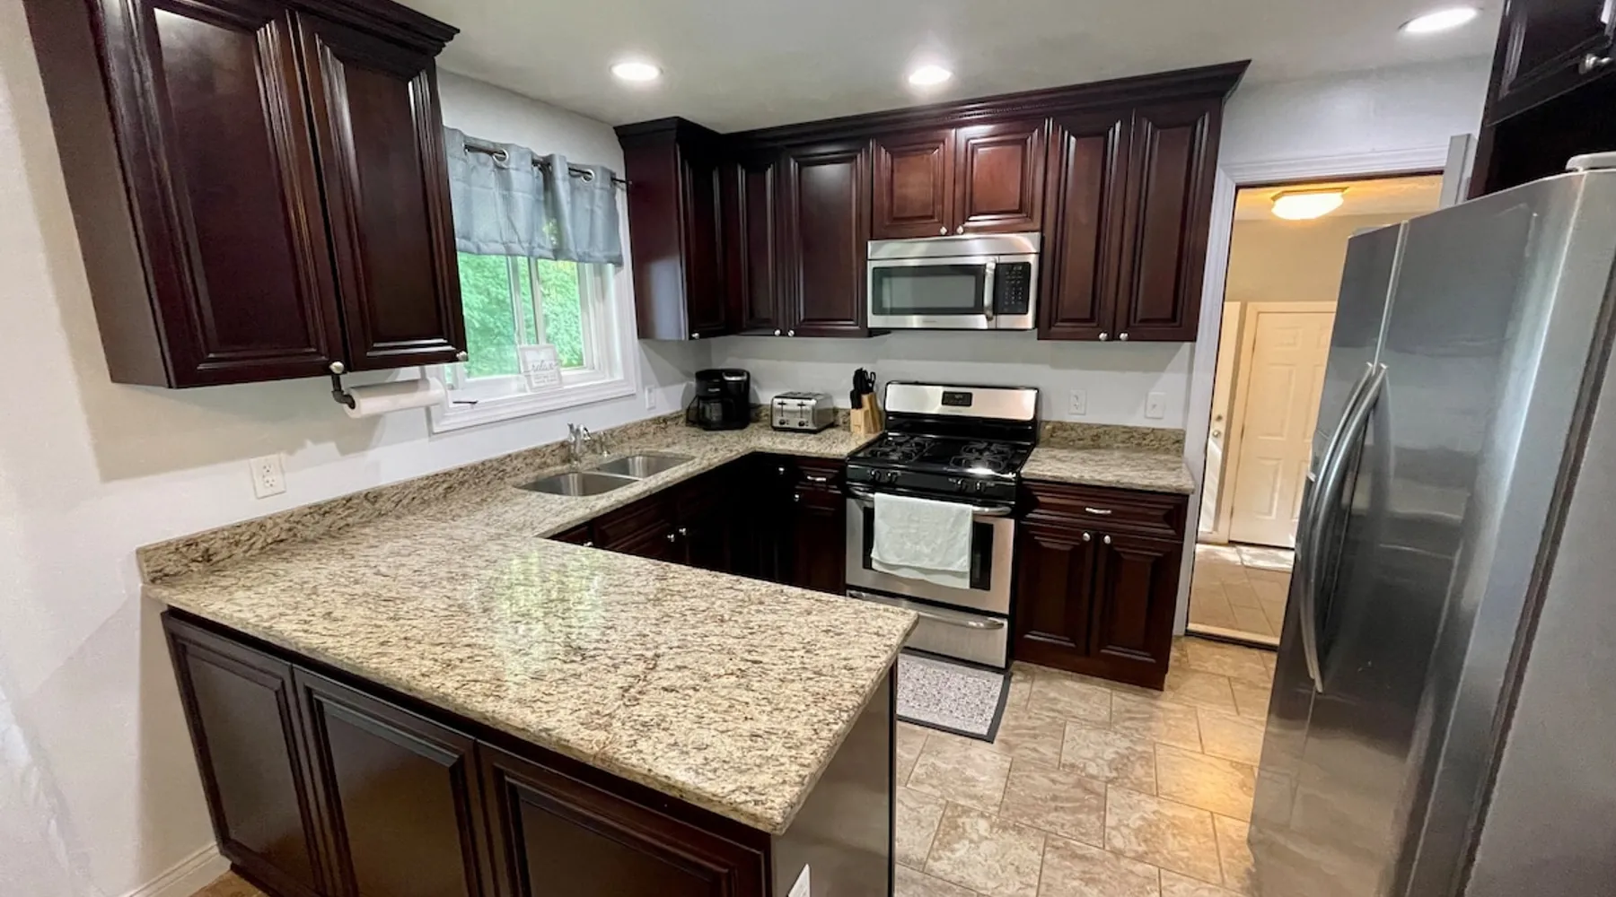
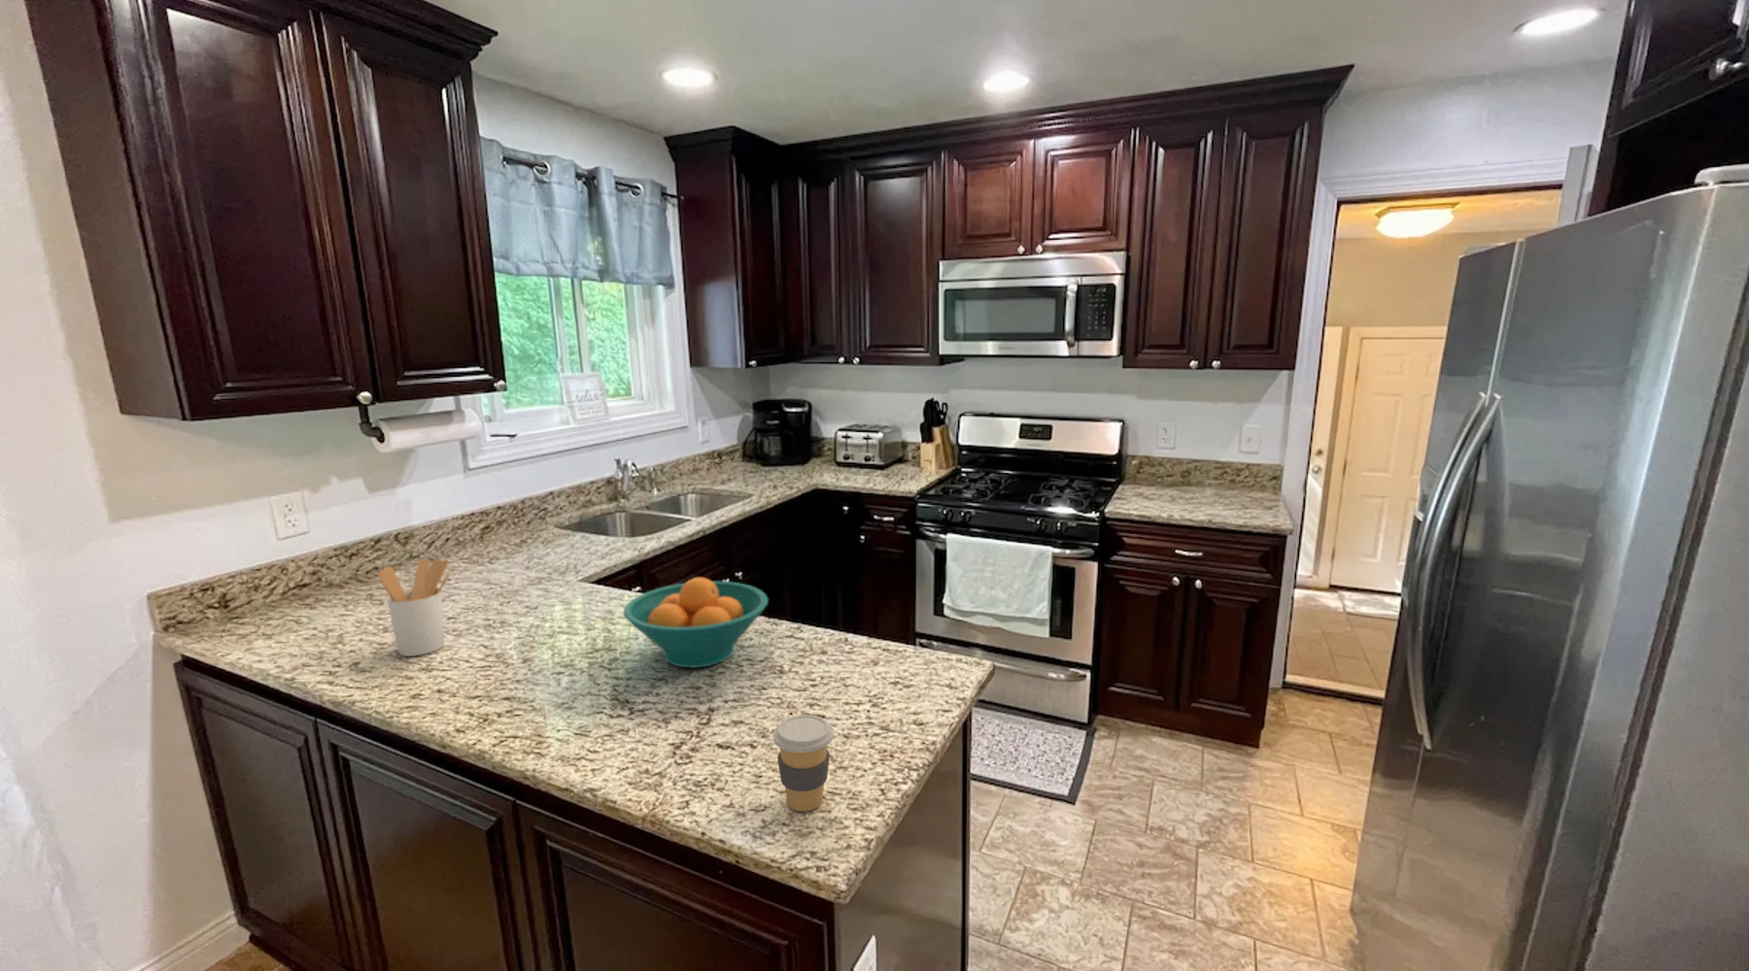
+ fruit bowl [623,576,769,668]
+ utensil holder [377,557,452,658]
+ coffee cup [773,714,835,813]
